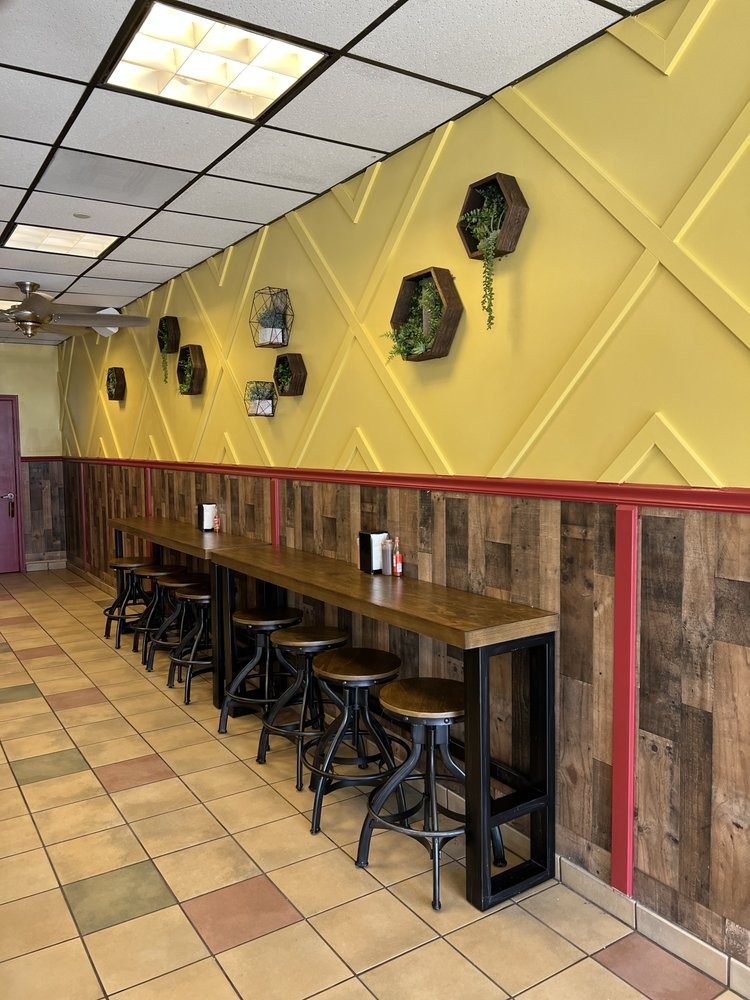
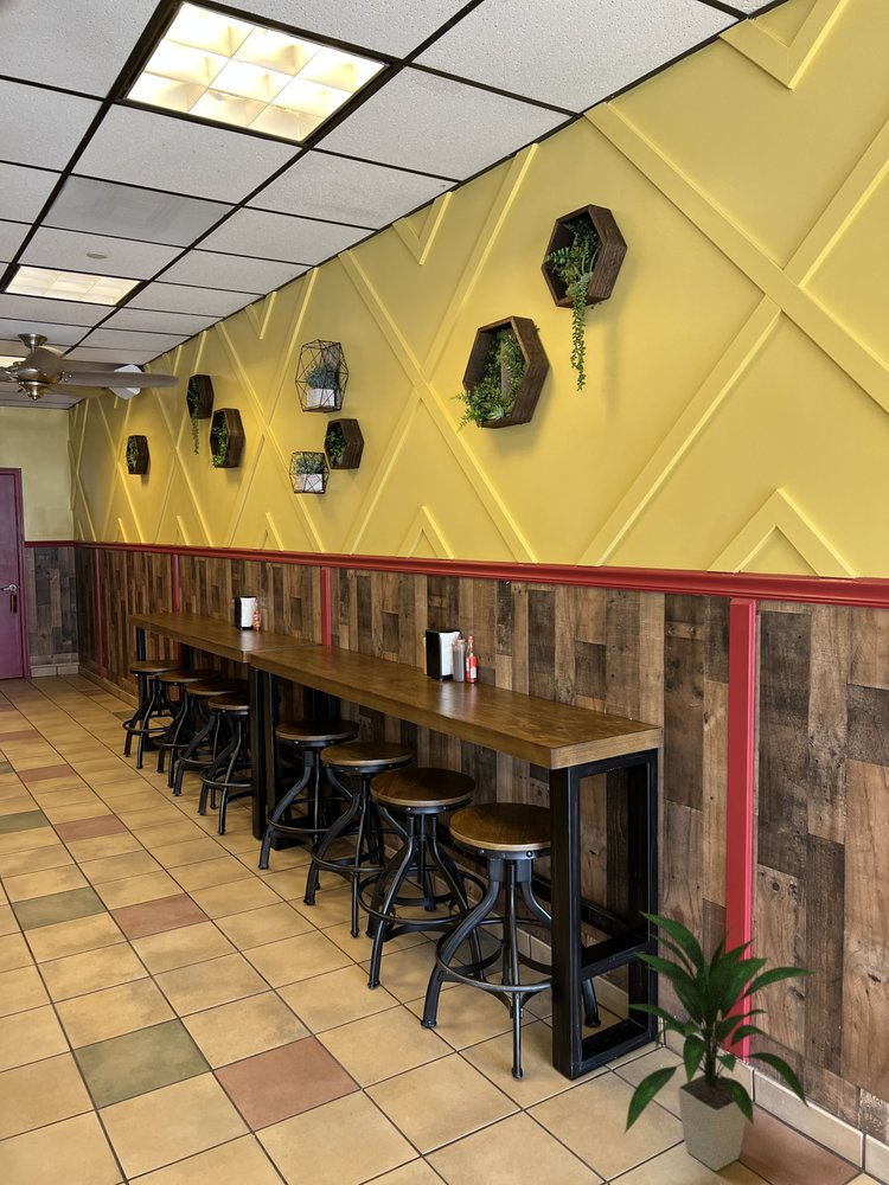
+ indoor plant [621,910,821,1172]
